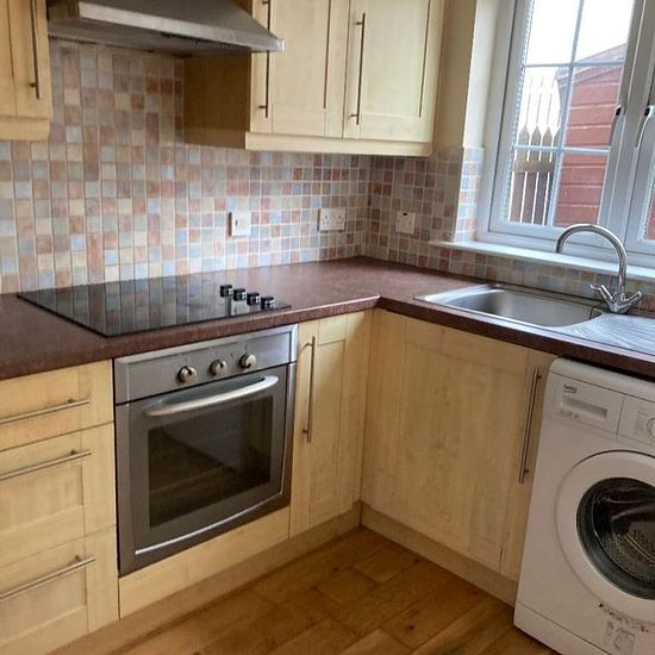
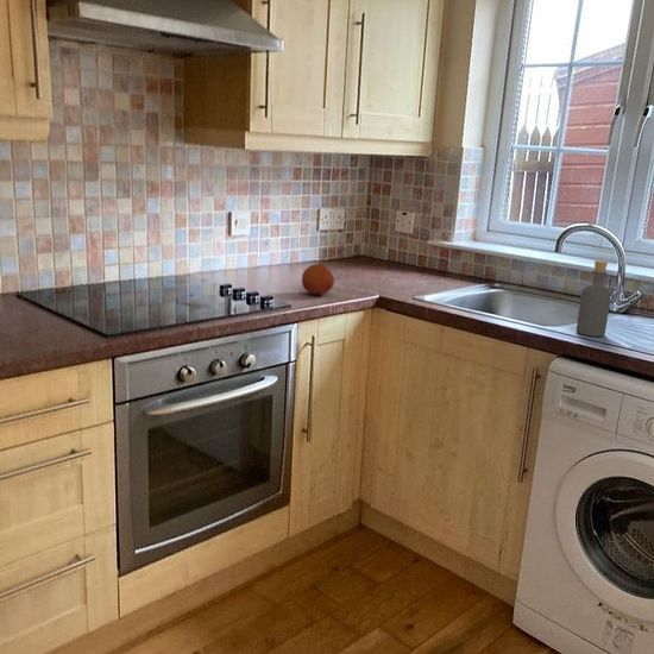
+ bottle [576,259,612,338]
+ fruit [301,263,335,296]
